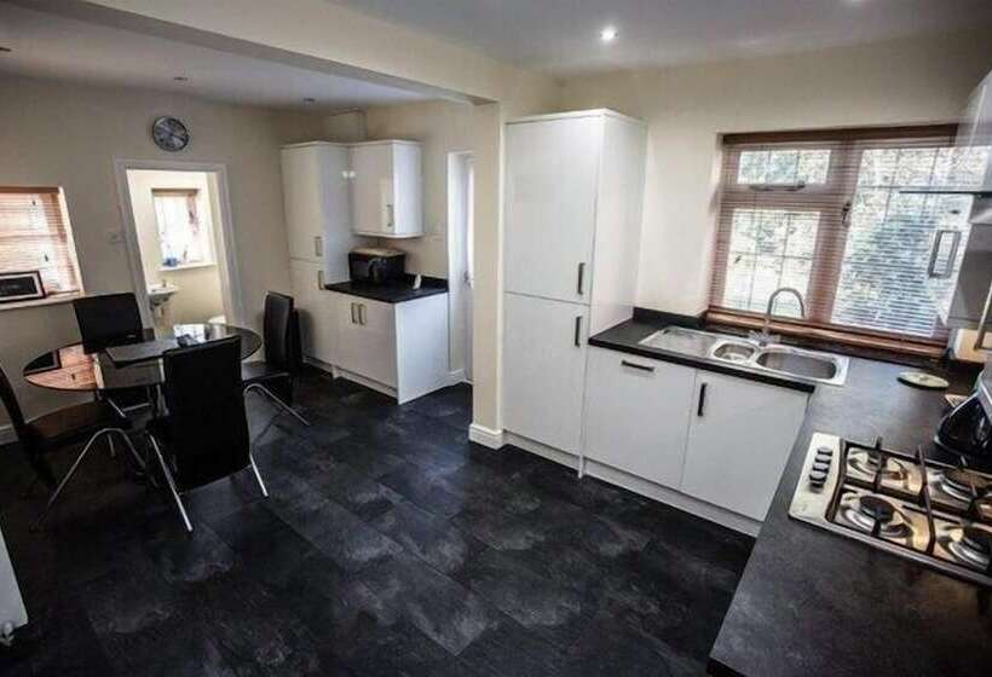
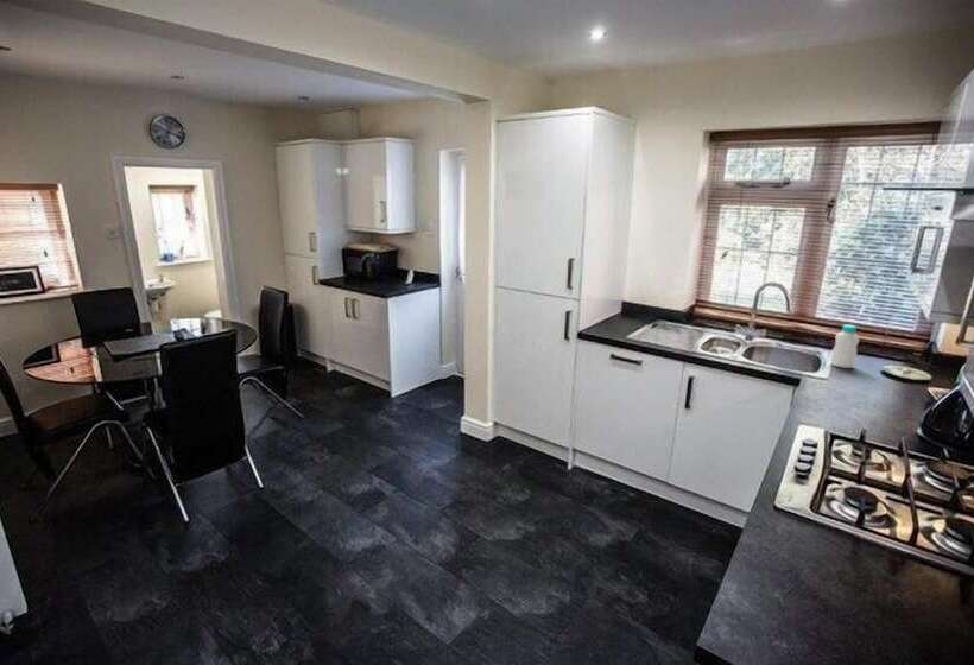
+ bottle [829,323,860,369]
